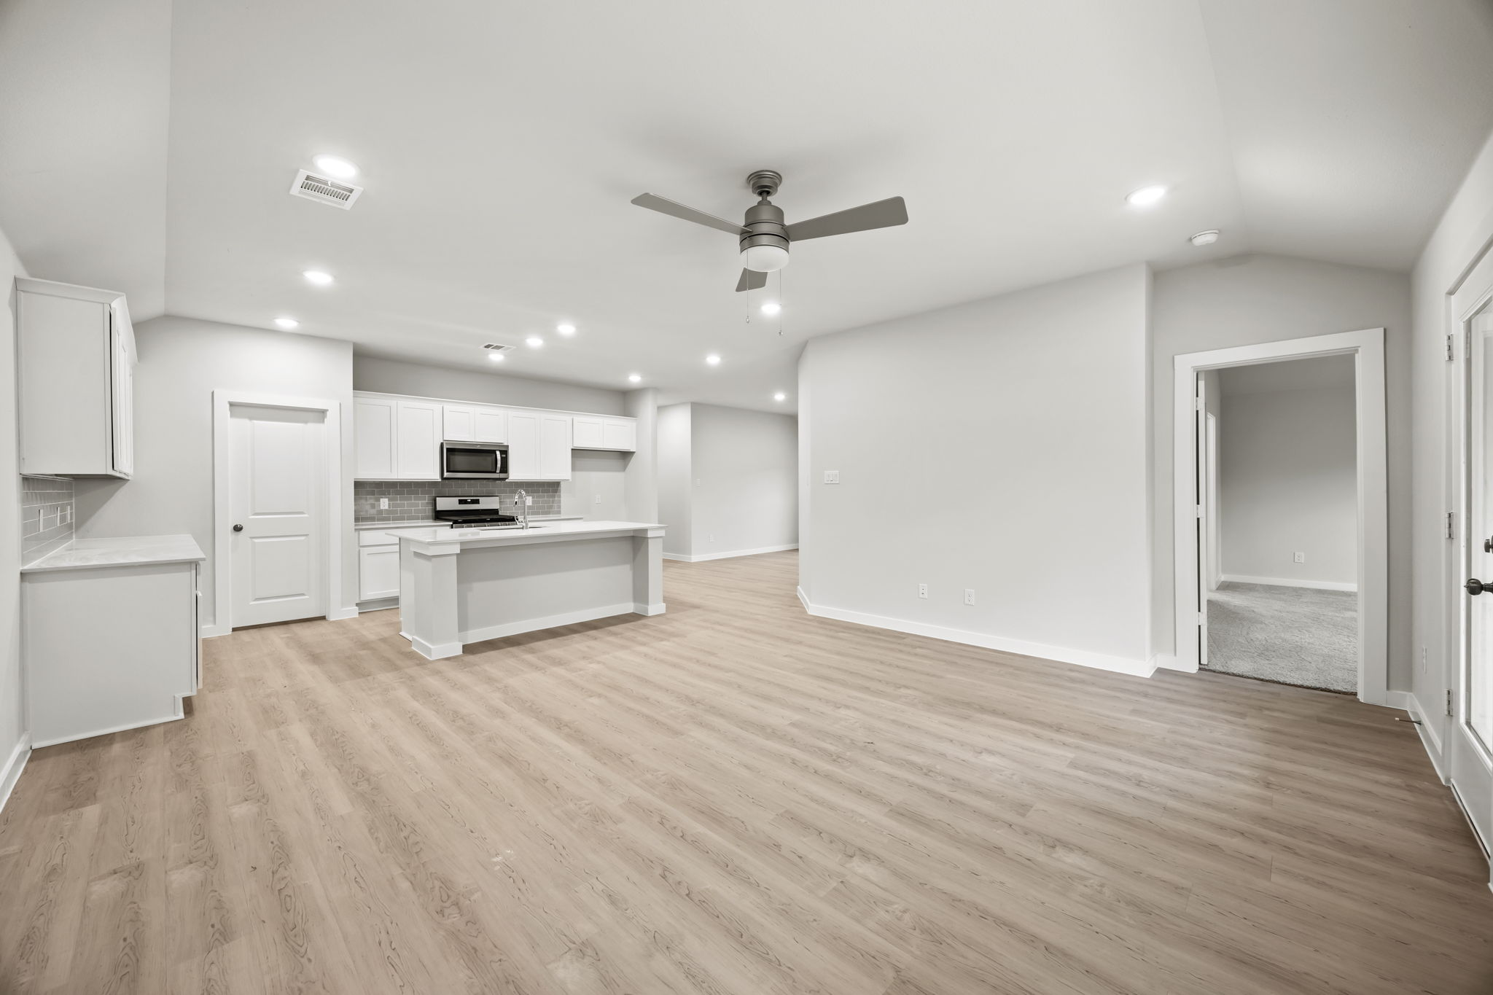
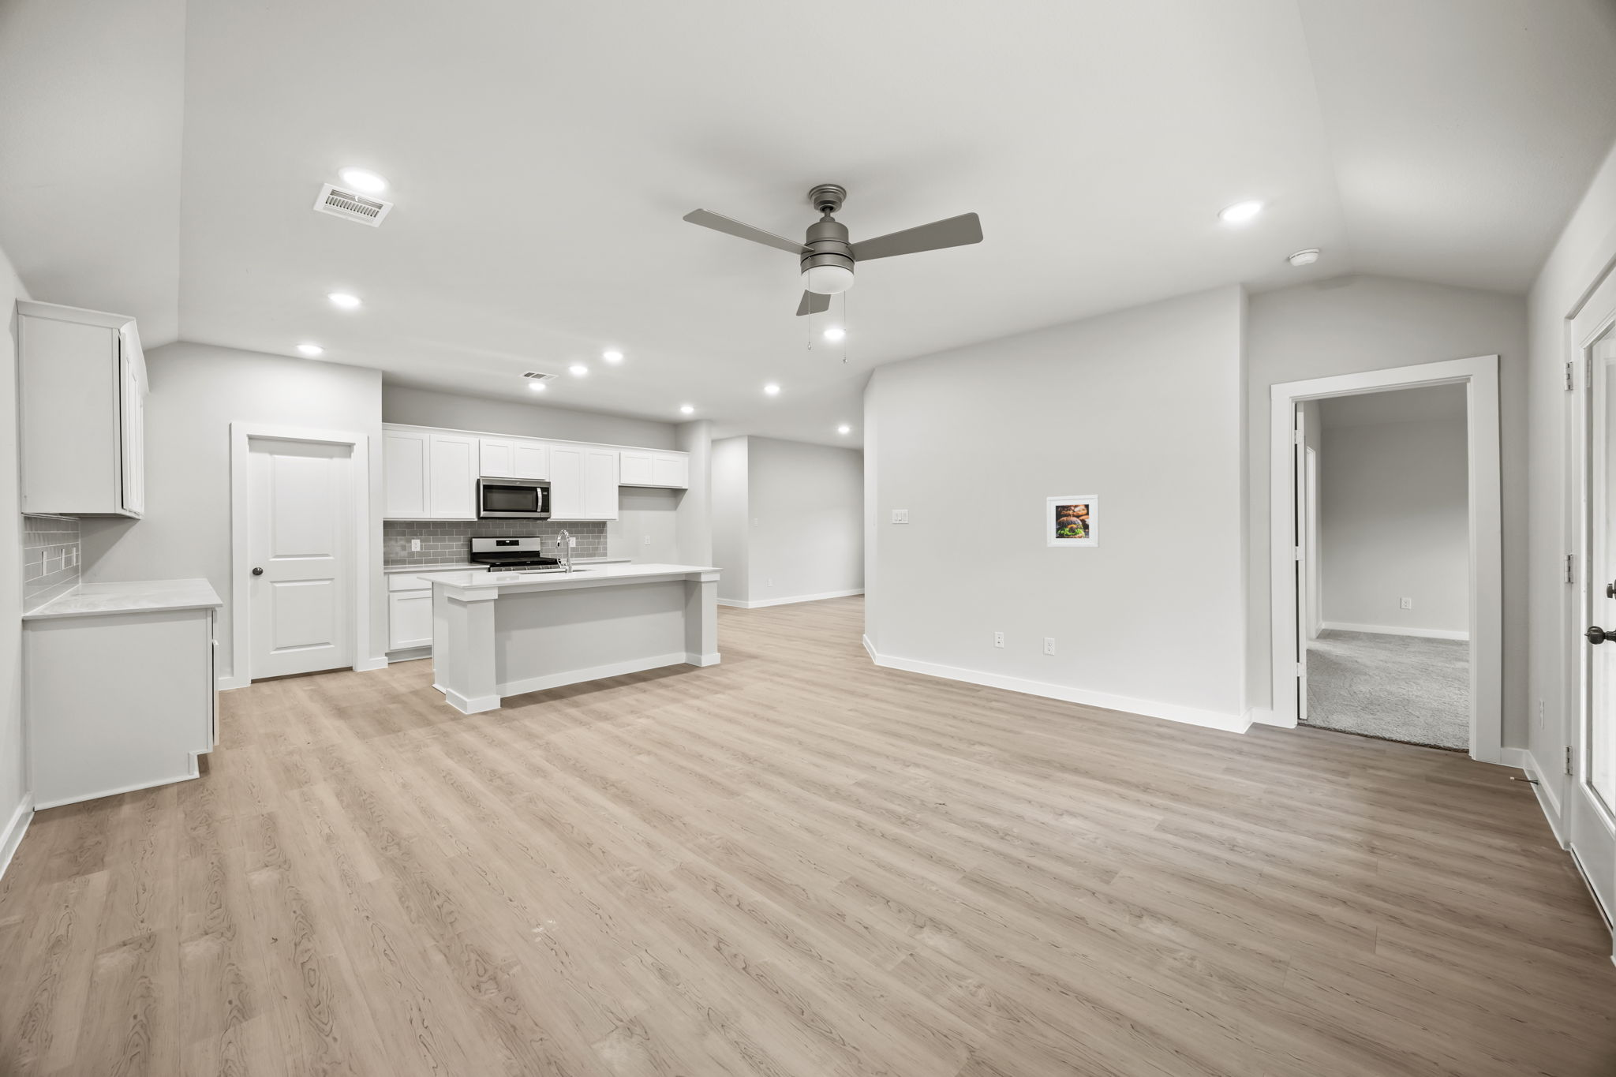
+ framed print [1046,494,1099,548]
